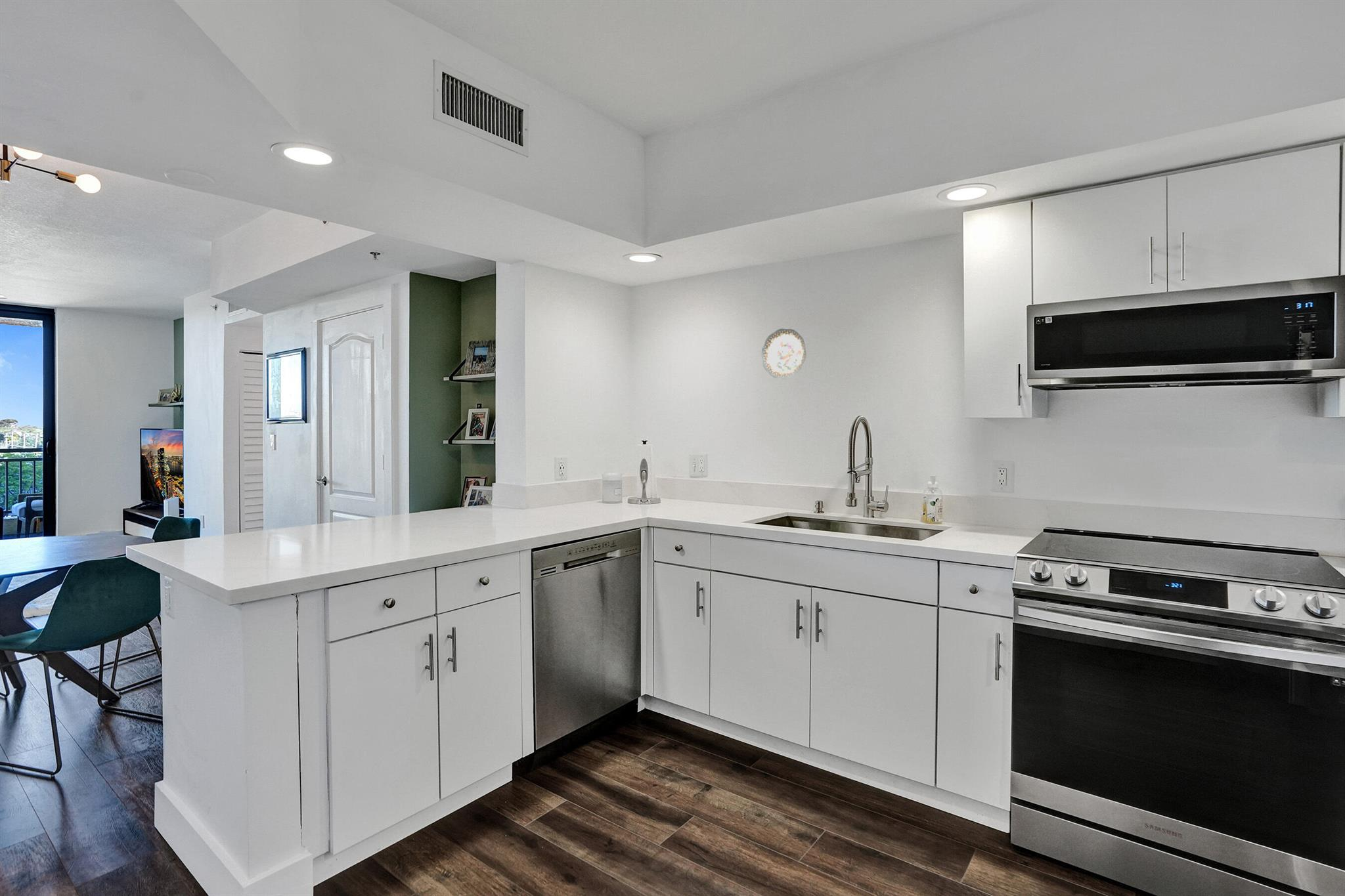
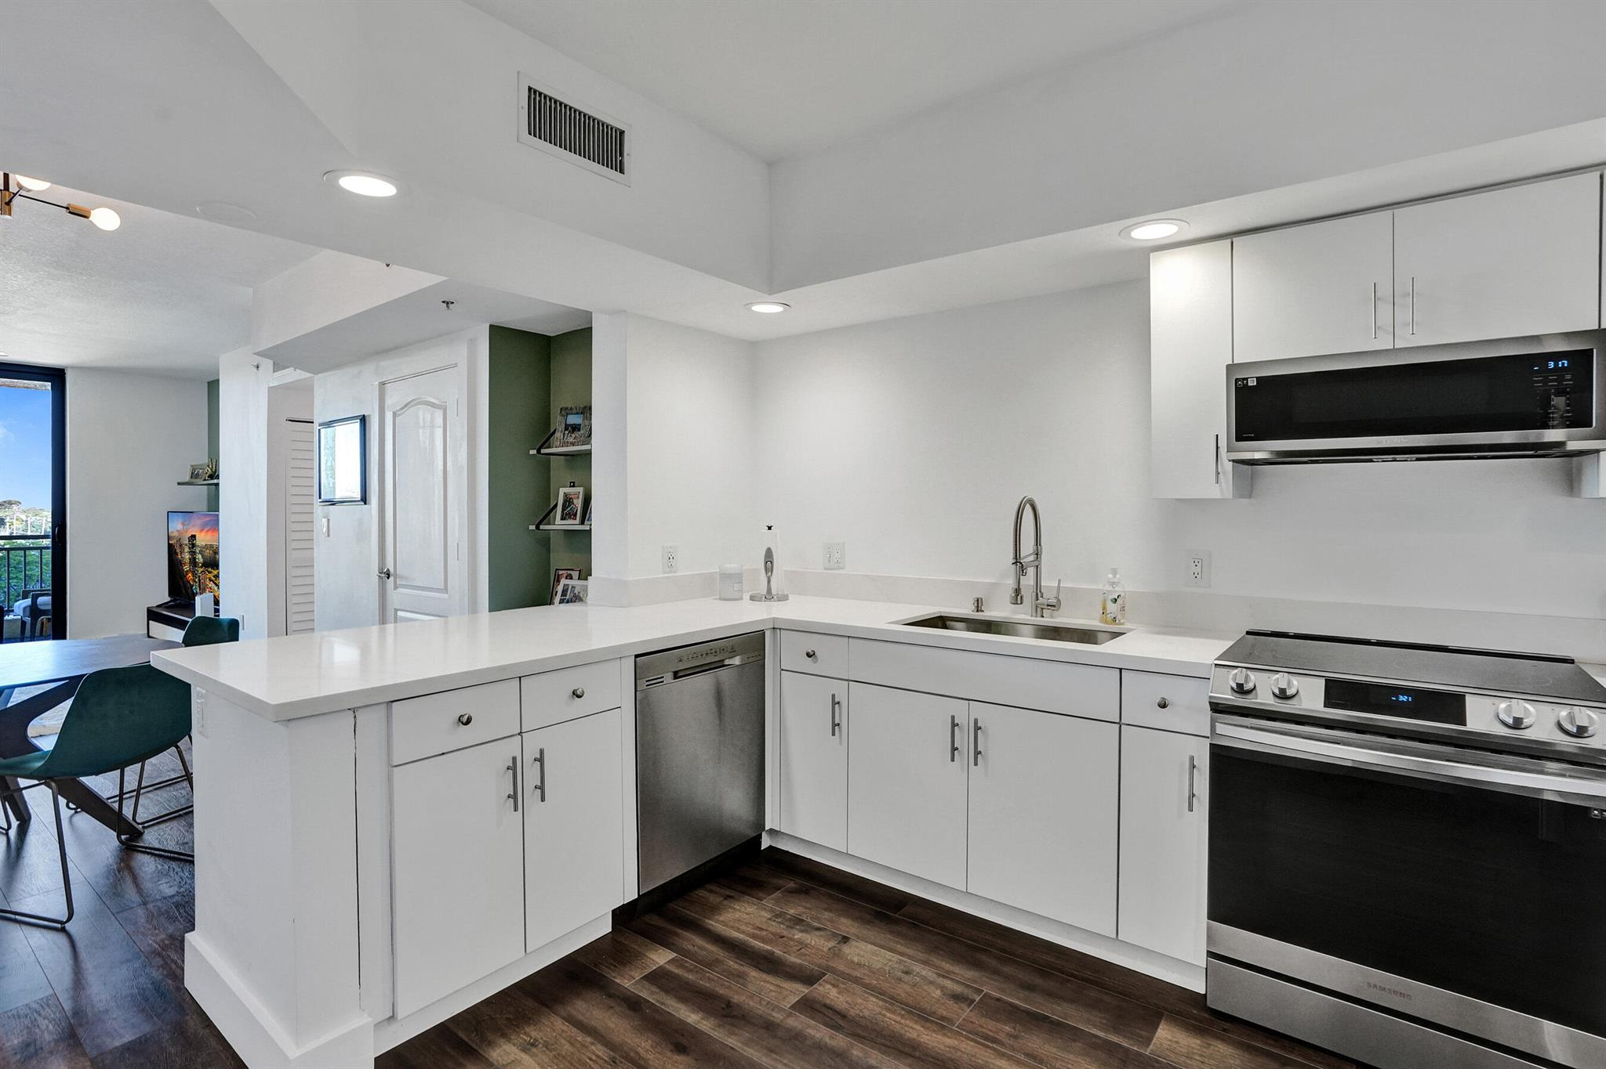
- decorative plate [761,328,807,379]
